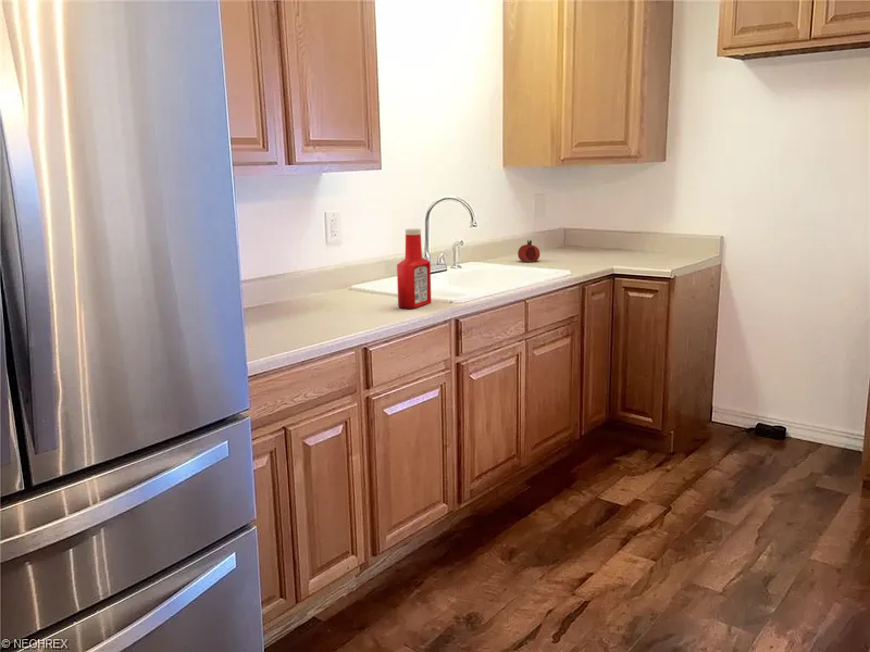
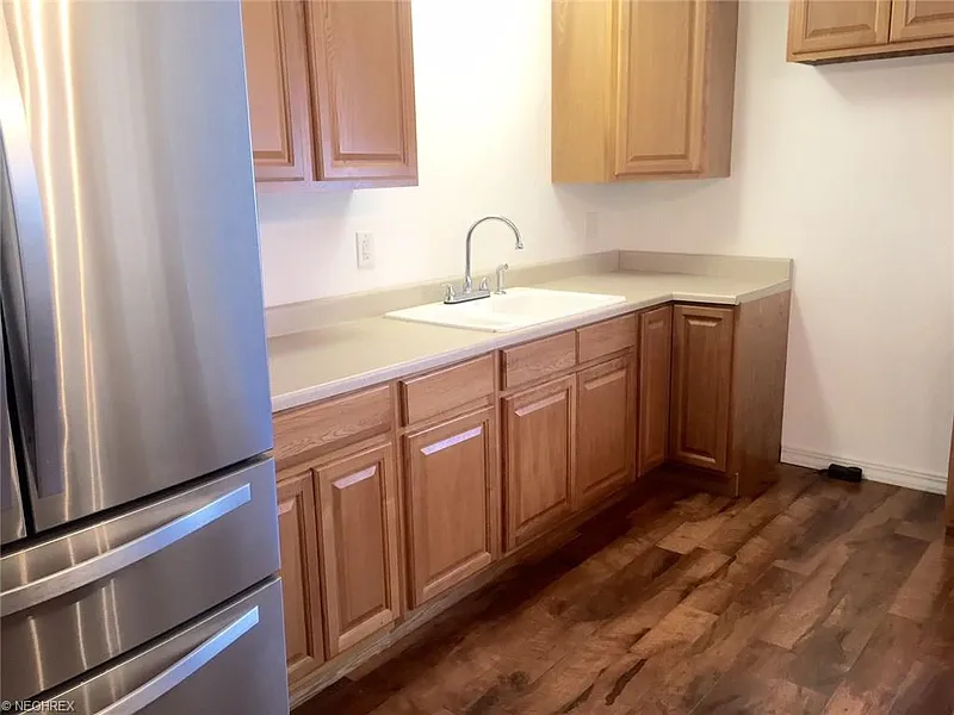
- soap bottle [396,227,432,310]
- fruit [517,239,540,263]
